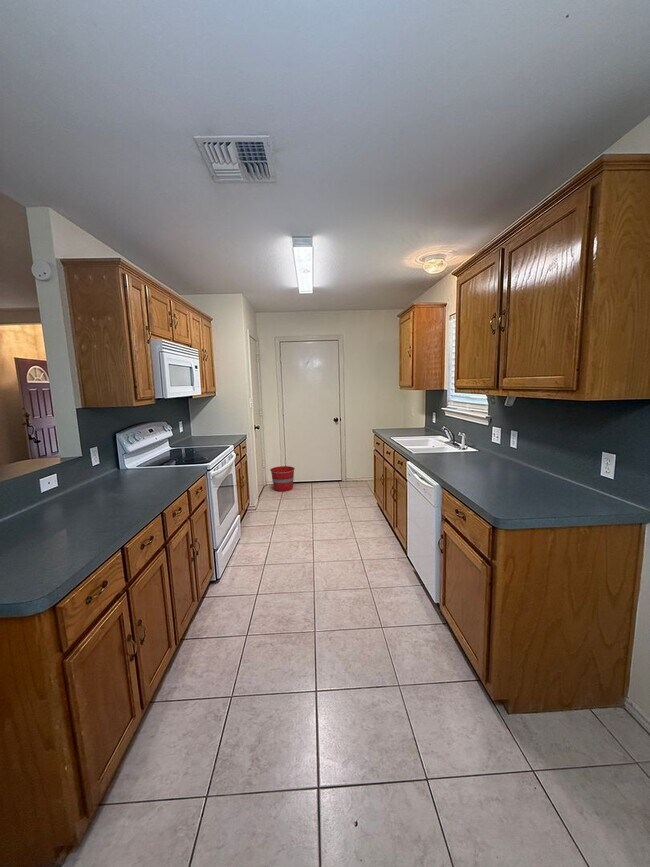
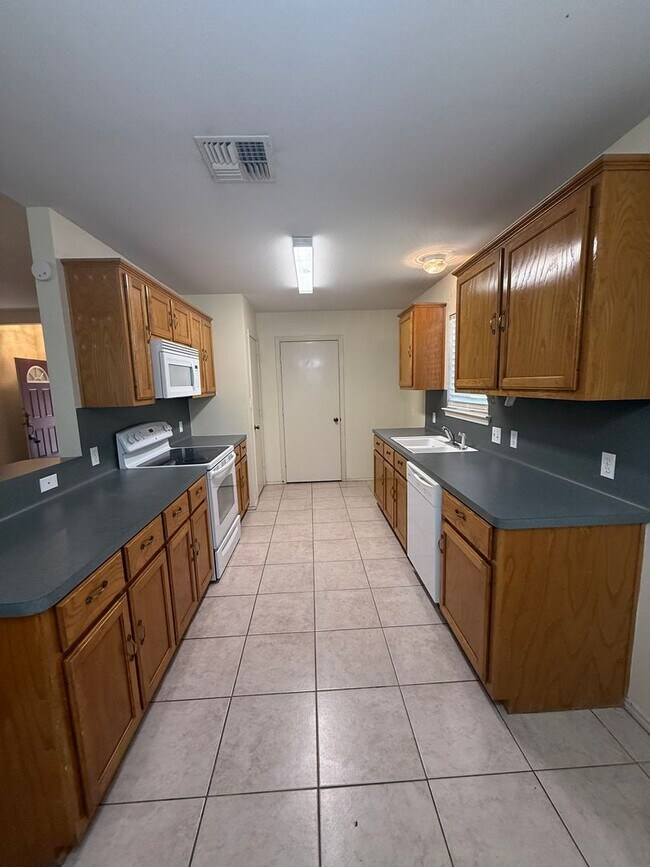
- bucket [269,465,296,492]
